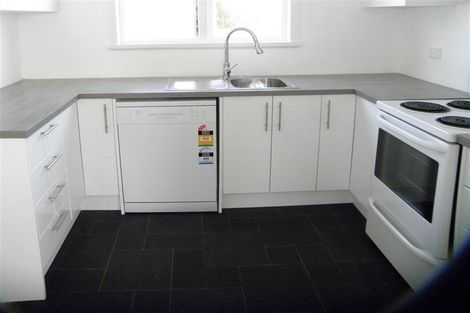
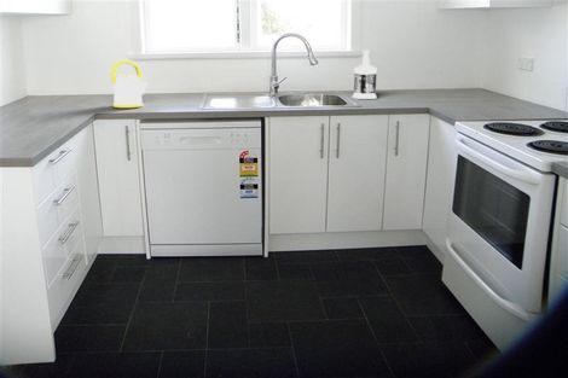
+ bottle [352,50,378,100]
+ kettle [109,59,147,109]
